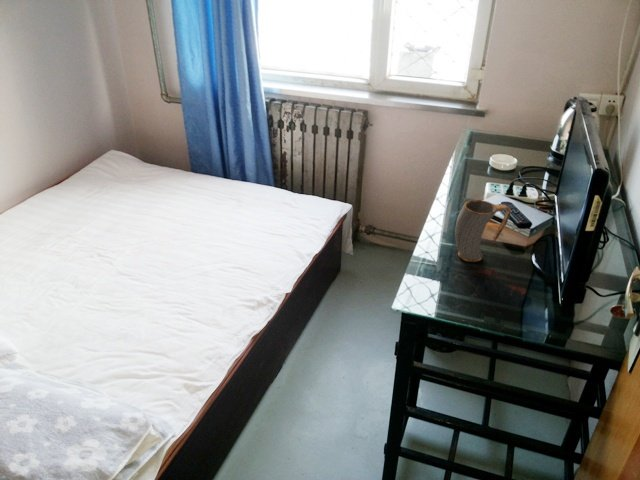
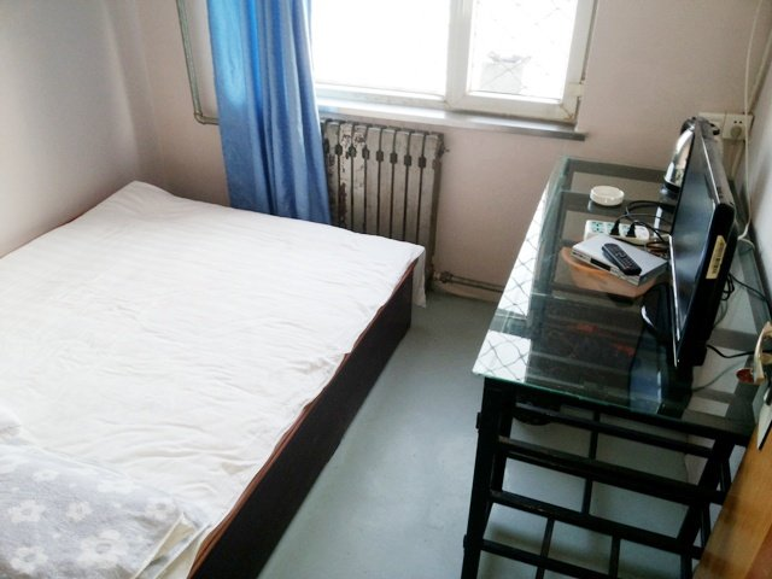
- mug [454,199,512,263]
